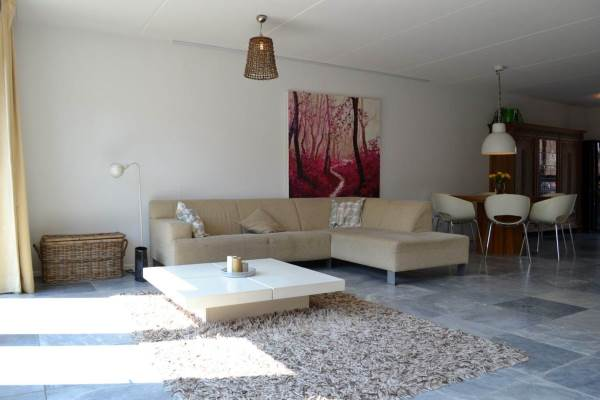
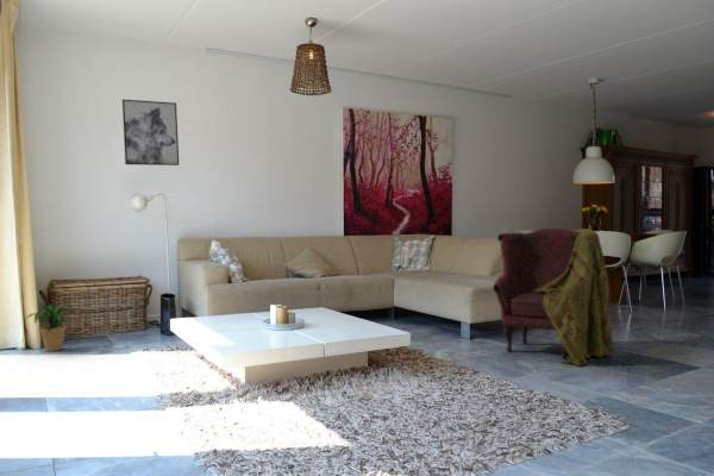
+ wall art [121,99,180,167]
+ potted plant [25,302,75,352]
+ tartan [491,227,615,368]
